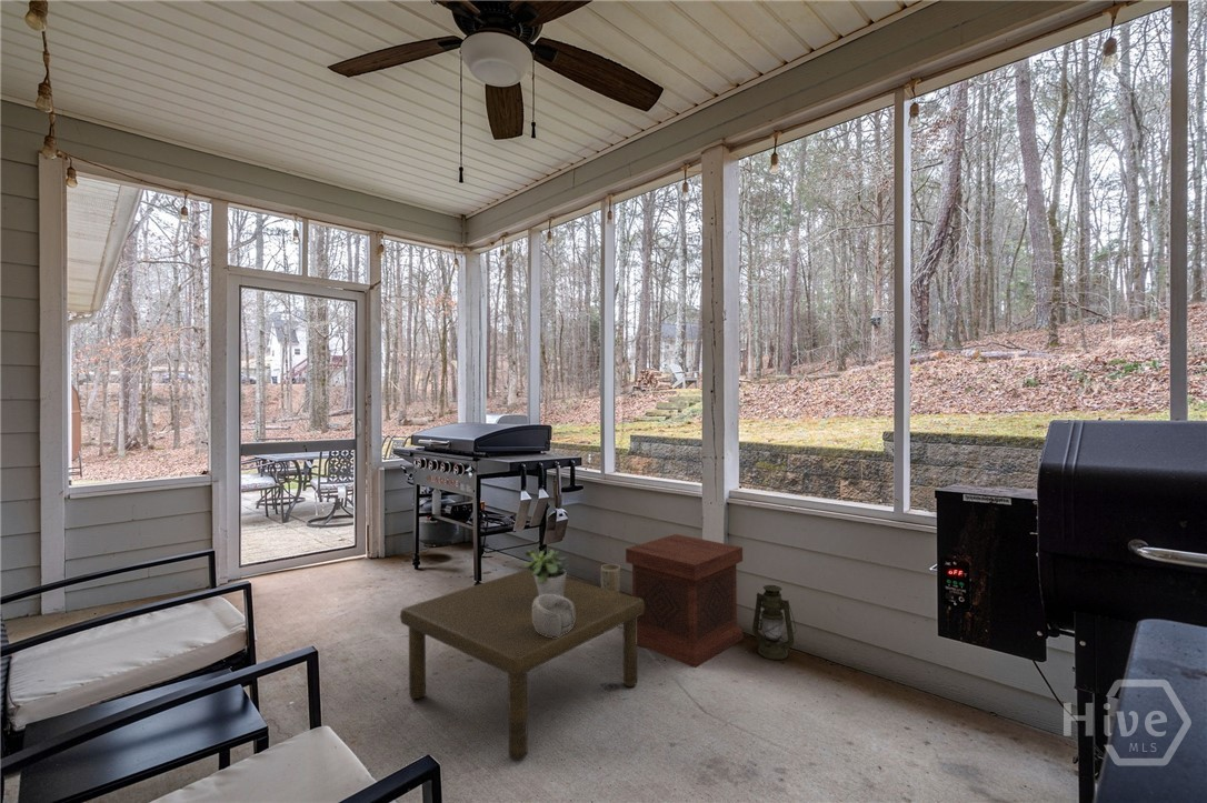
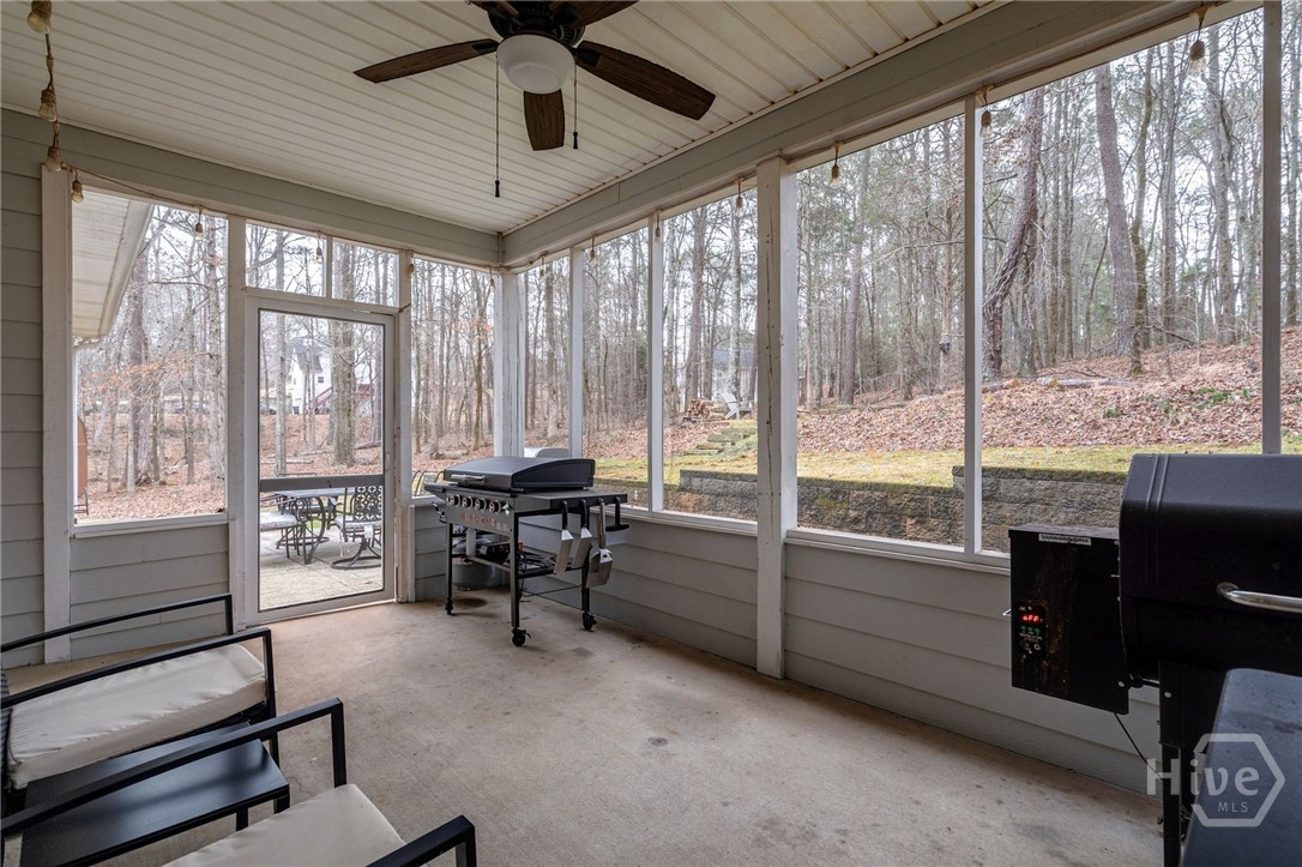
- decorative bowl [532,594,575,638]
- coffee table [399,569,645,762]
- side table [625,533,745,669]
- lantern [751,584,797,661]
- potted plant [522,544,570,596]
- plant pot [600,563,622,593]
